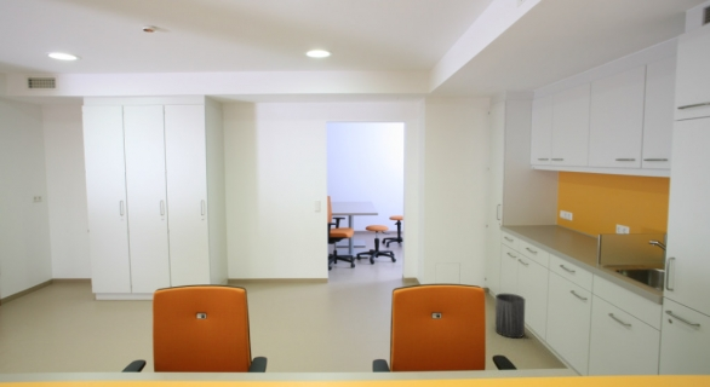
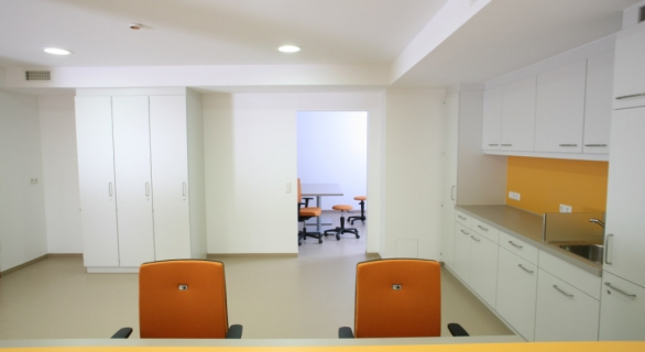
- trash can [494,293,526,339]
